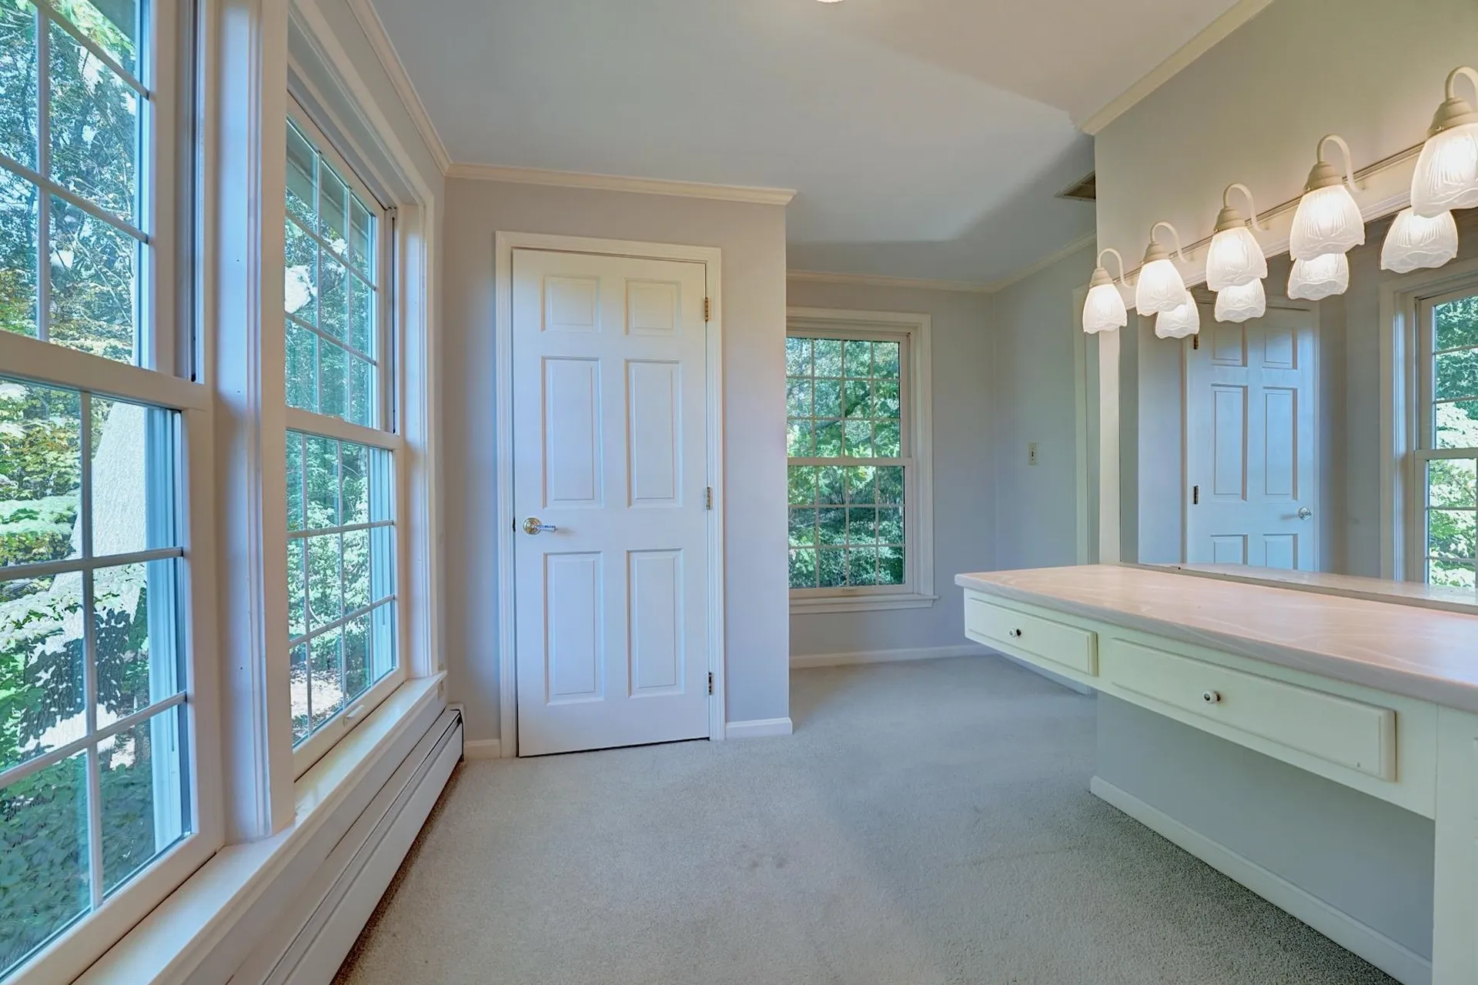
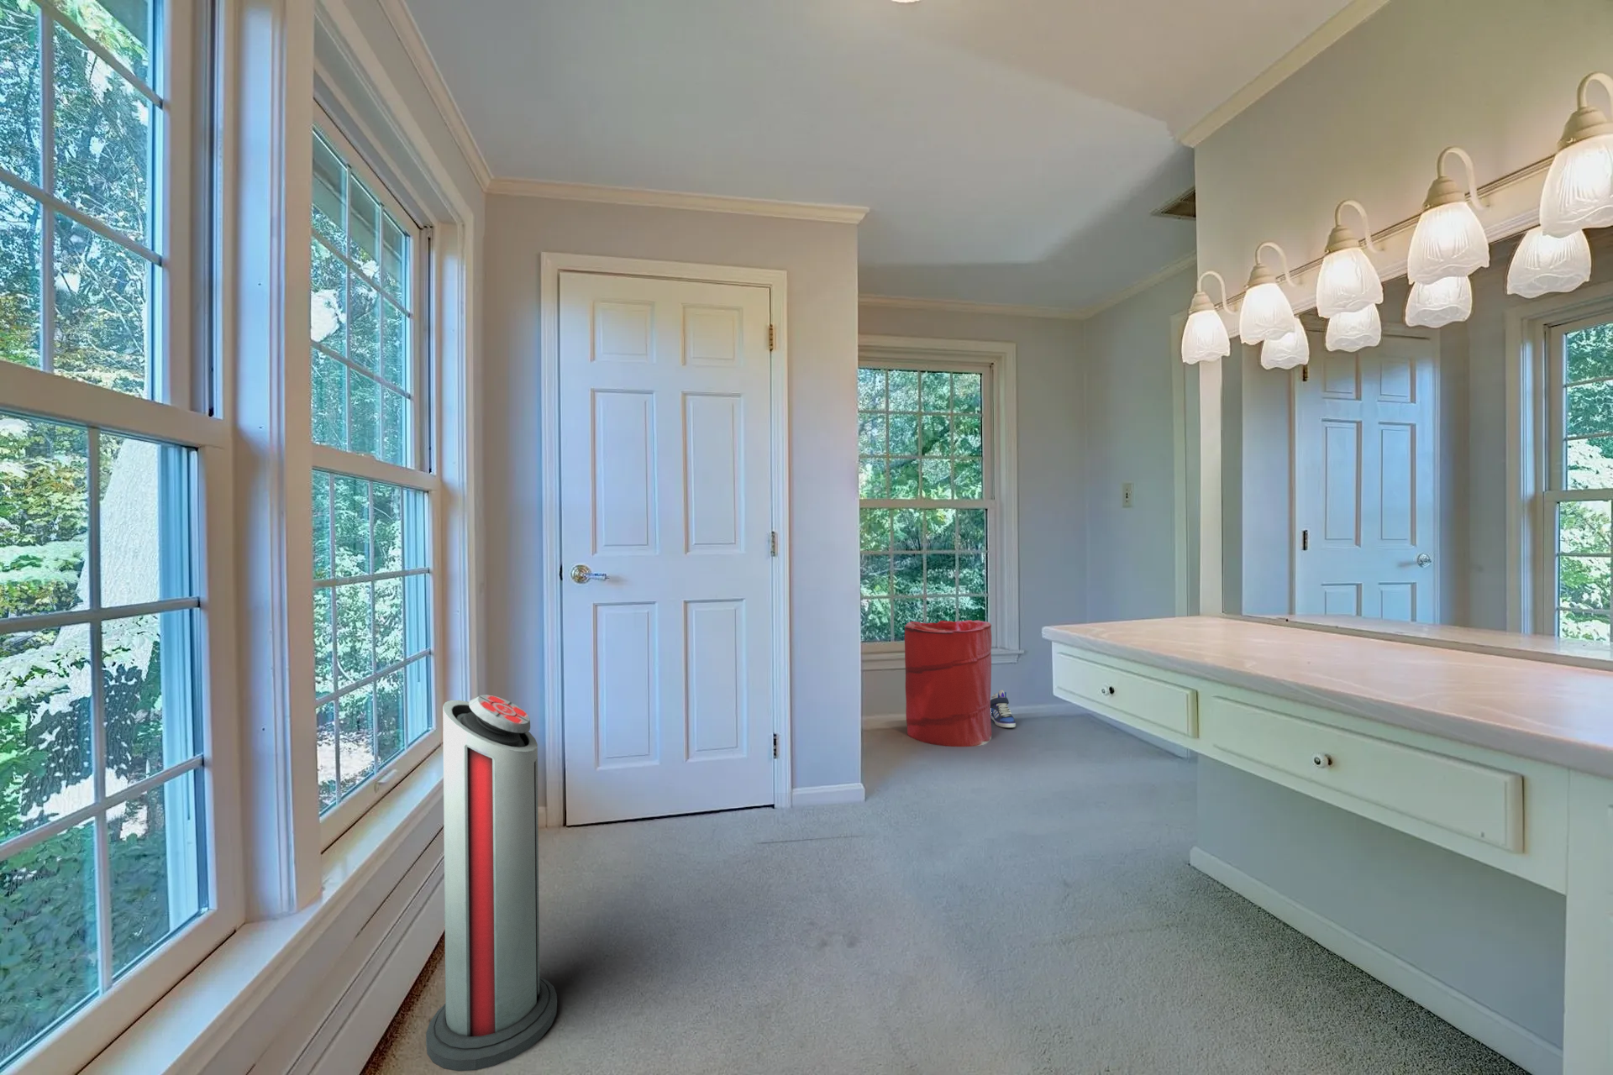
+ air purifier [425,693,558,1071]
+ laundry hamper [904,619,993,747]
+ sneaker [990,690,1017,728]
